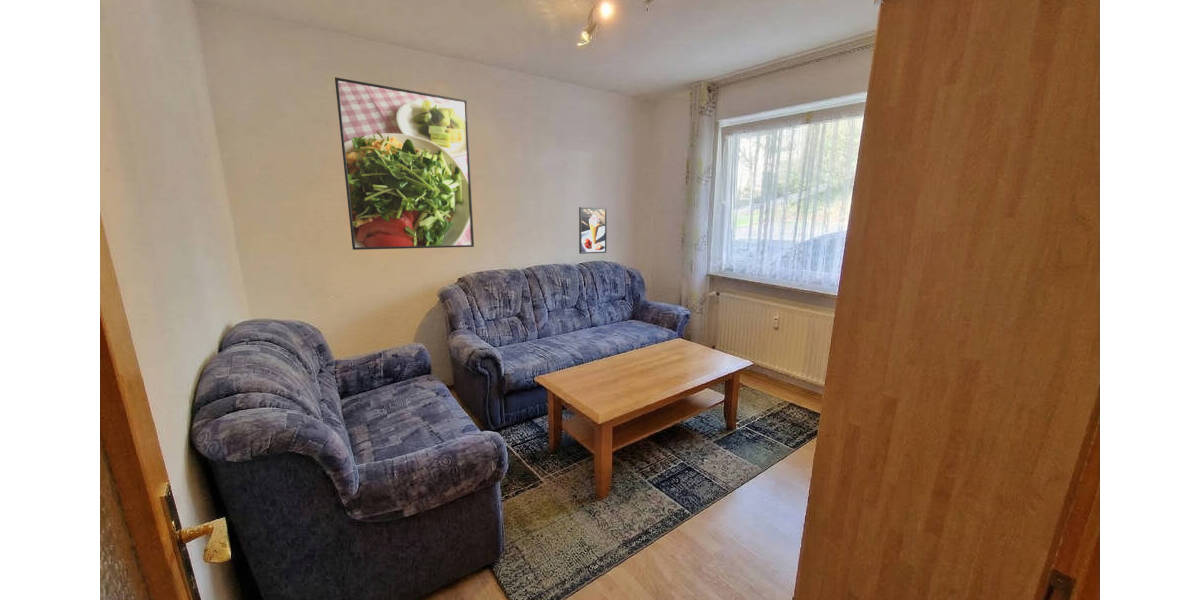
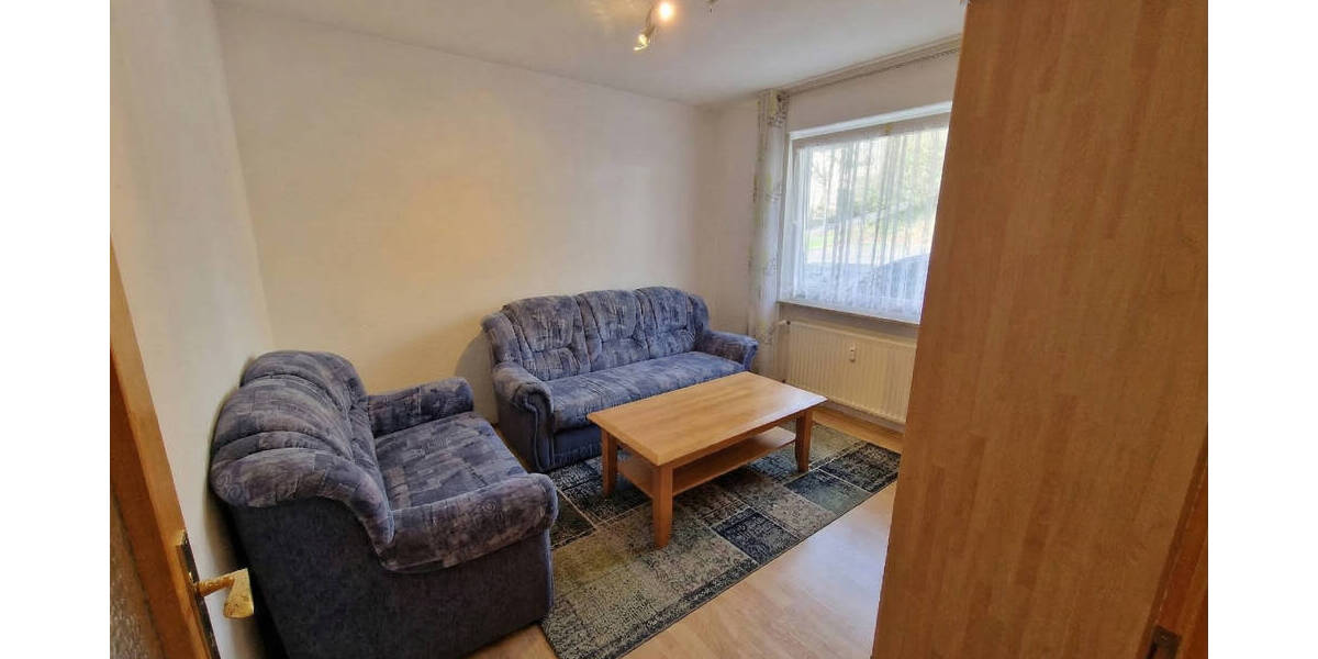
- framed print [334,76,475,251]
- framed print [578,206,608,255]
